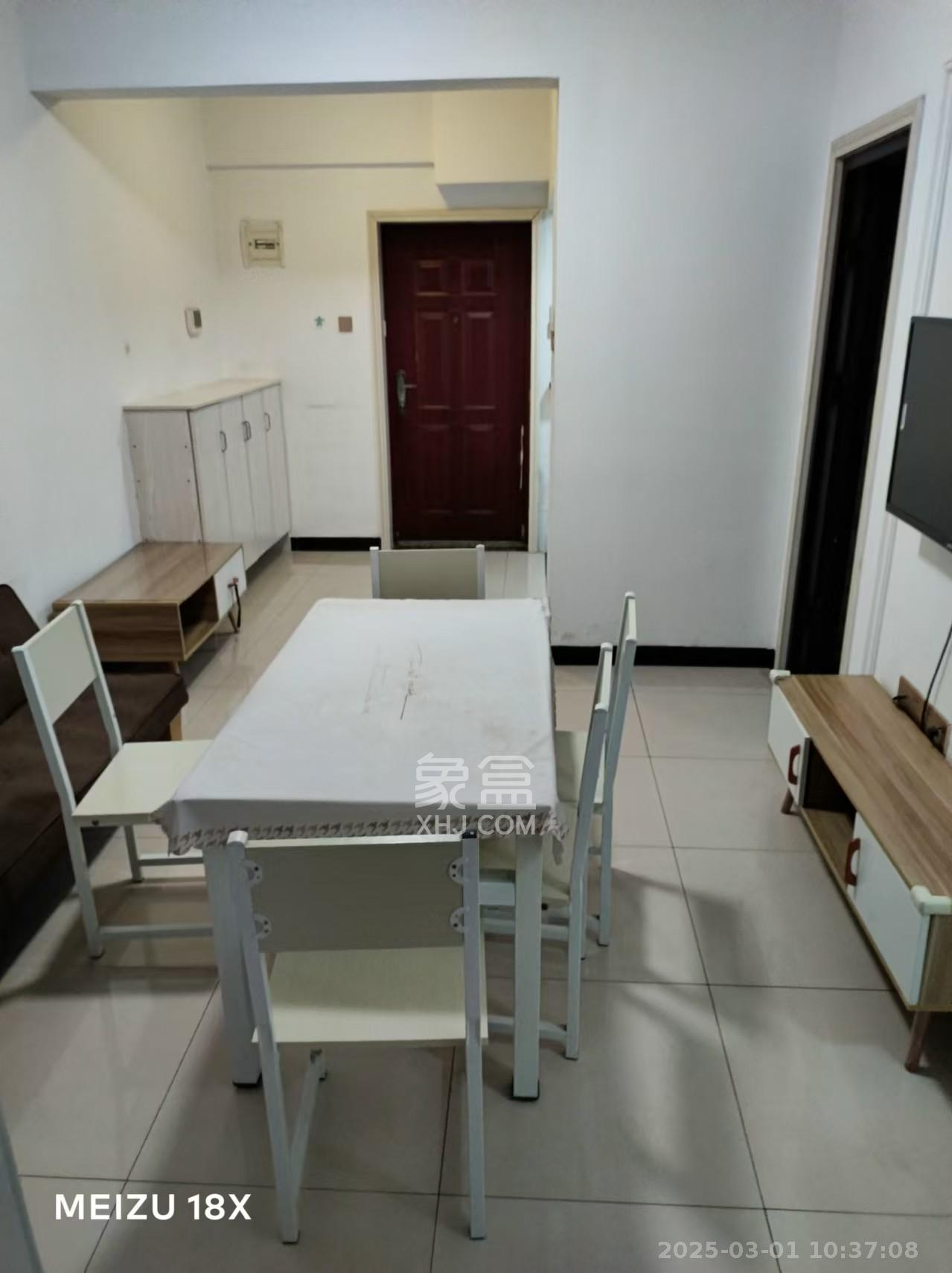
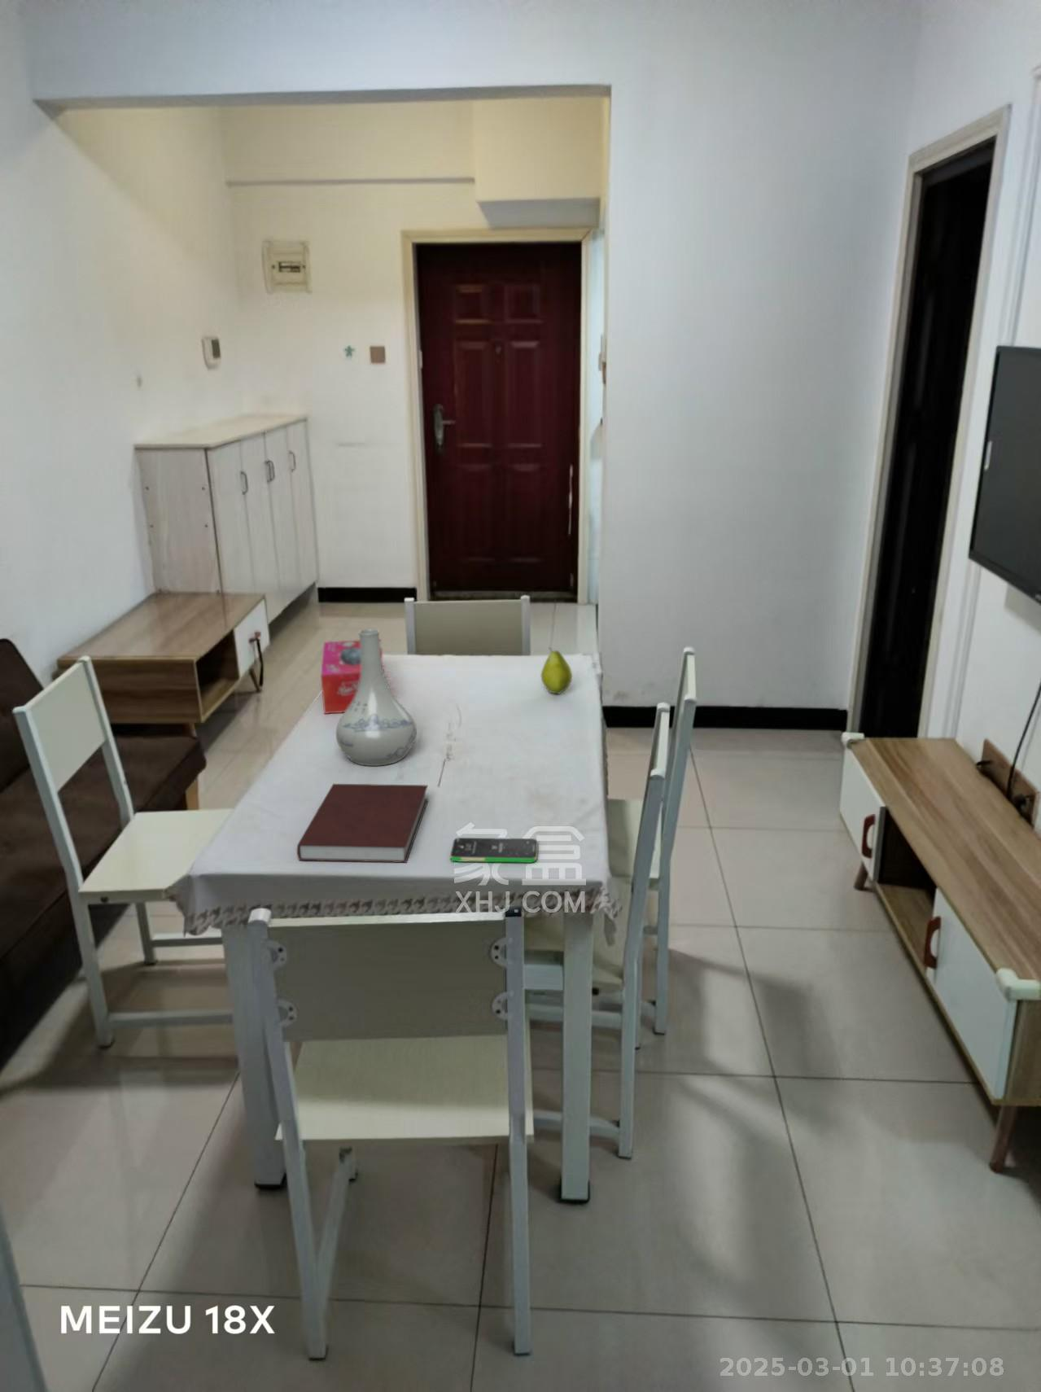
+ vase [336,628,418,767]
+ smartphone [449,837,539,864]
+ notebook [296,783,429,863]
+ tissue box [320,639,385,715]
+ fruit [540,647,573,695]
